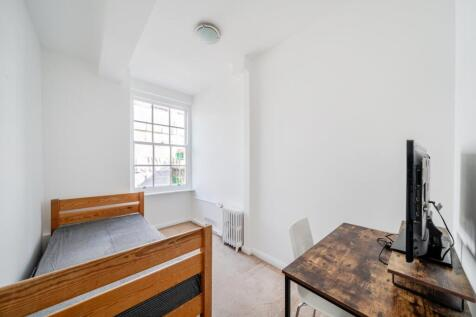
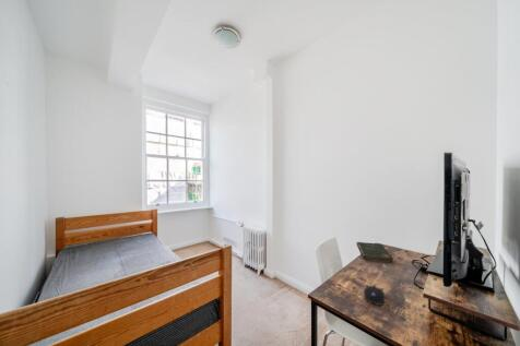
+ bible [355,241,394,264]
+ computer mouse [363,285,386,306]
